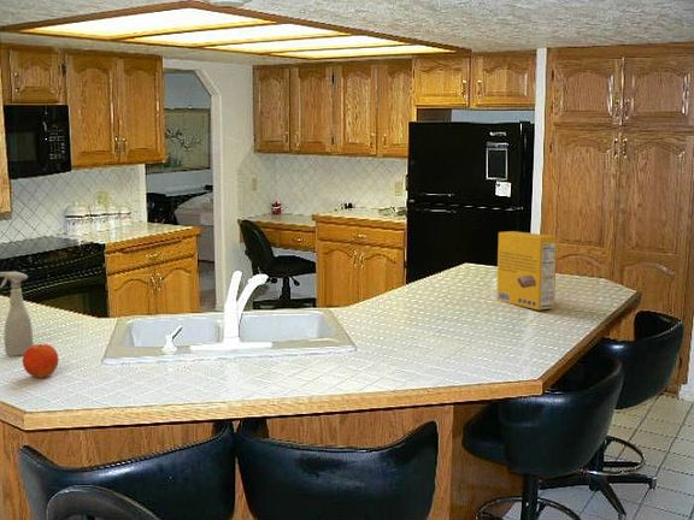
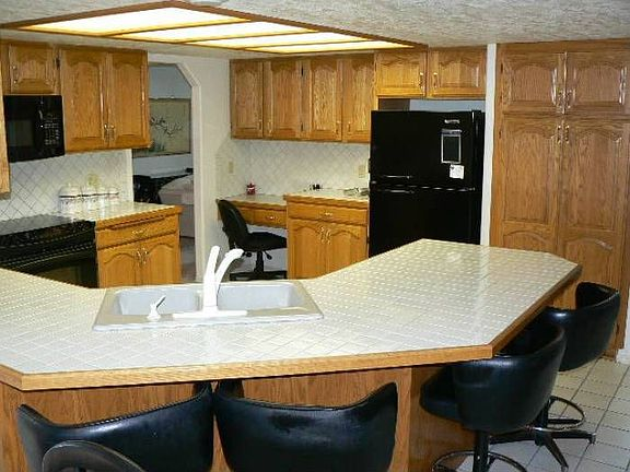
- spray bottle [0,271,35,356]
- cereal box [495,230,558,312]
- fruit [22,343,60,379]
